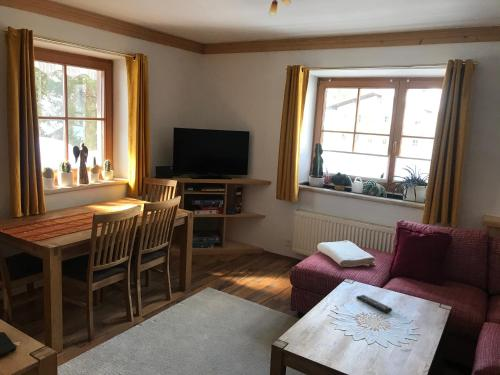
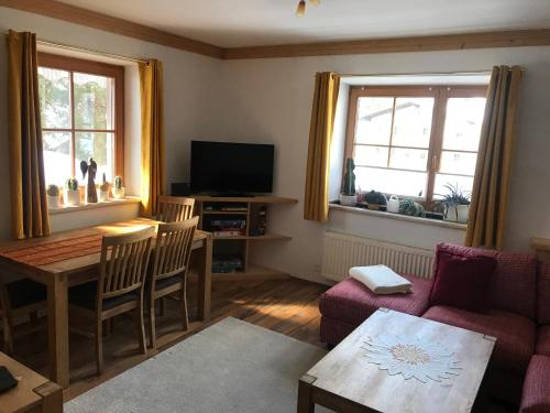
- remote control [356,294,393,314]
